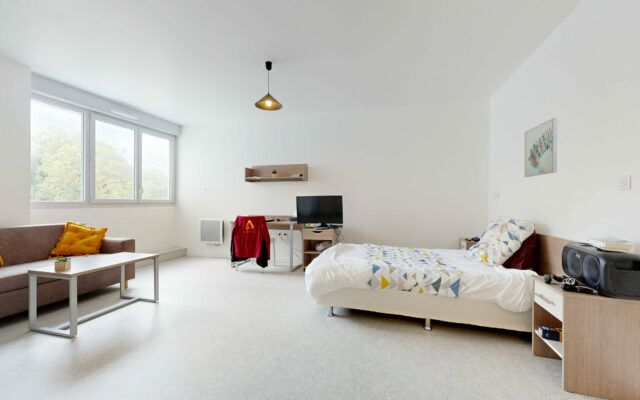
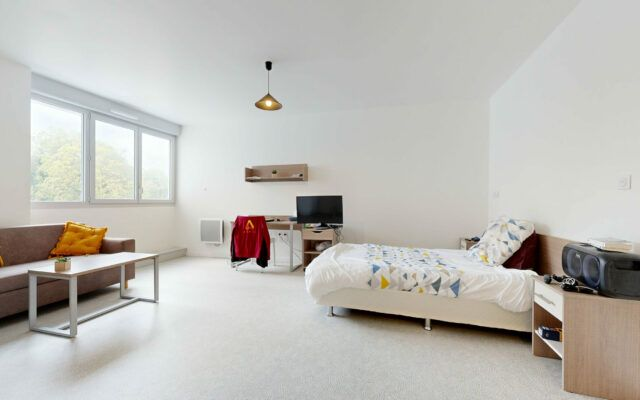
- wall art [524,117,558,178]
